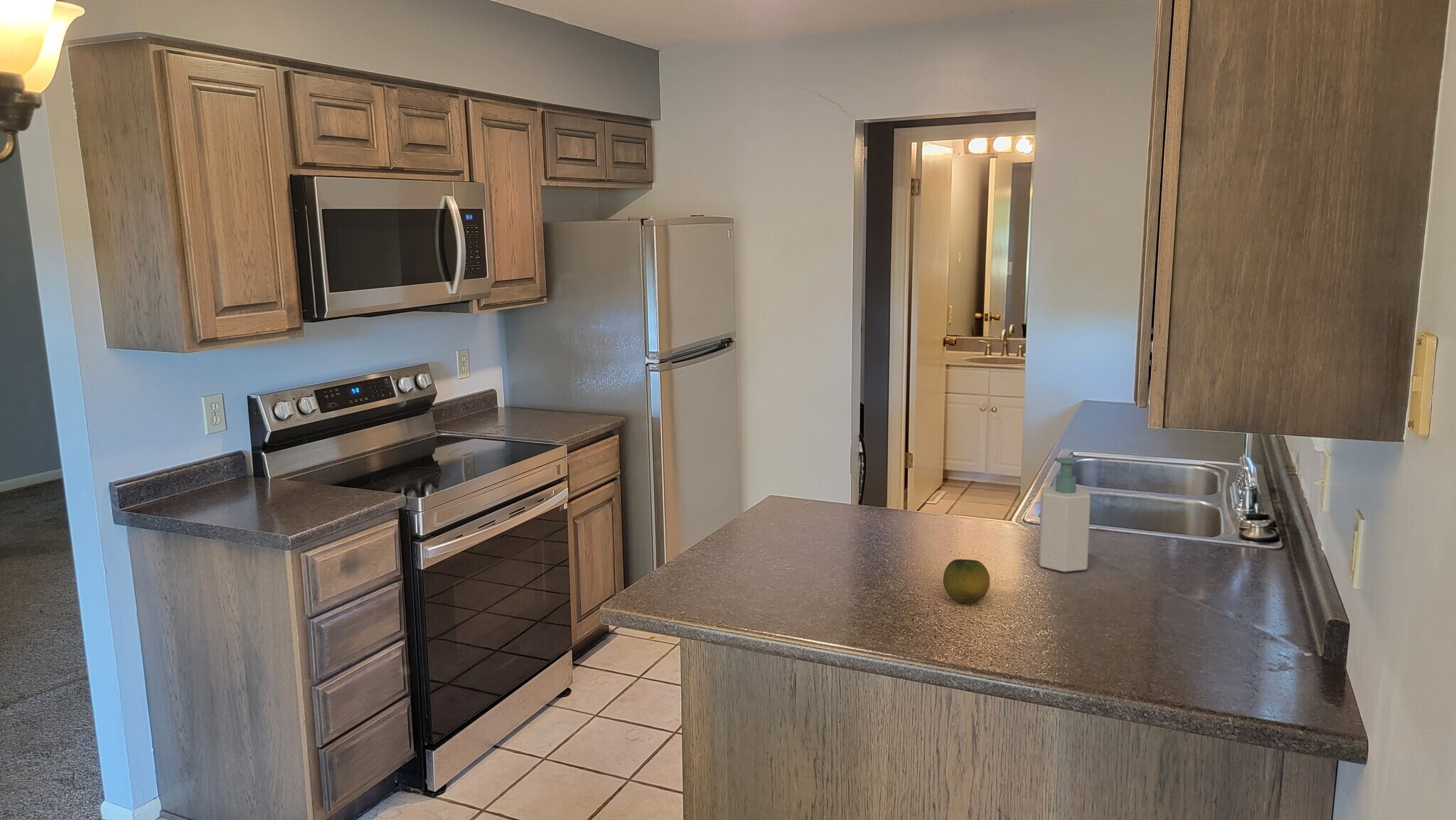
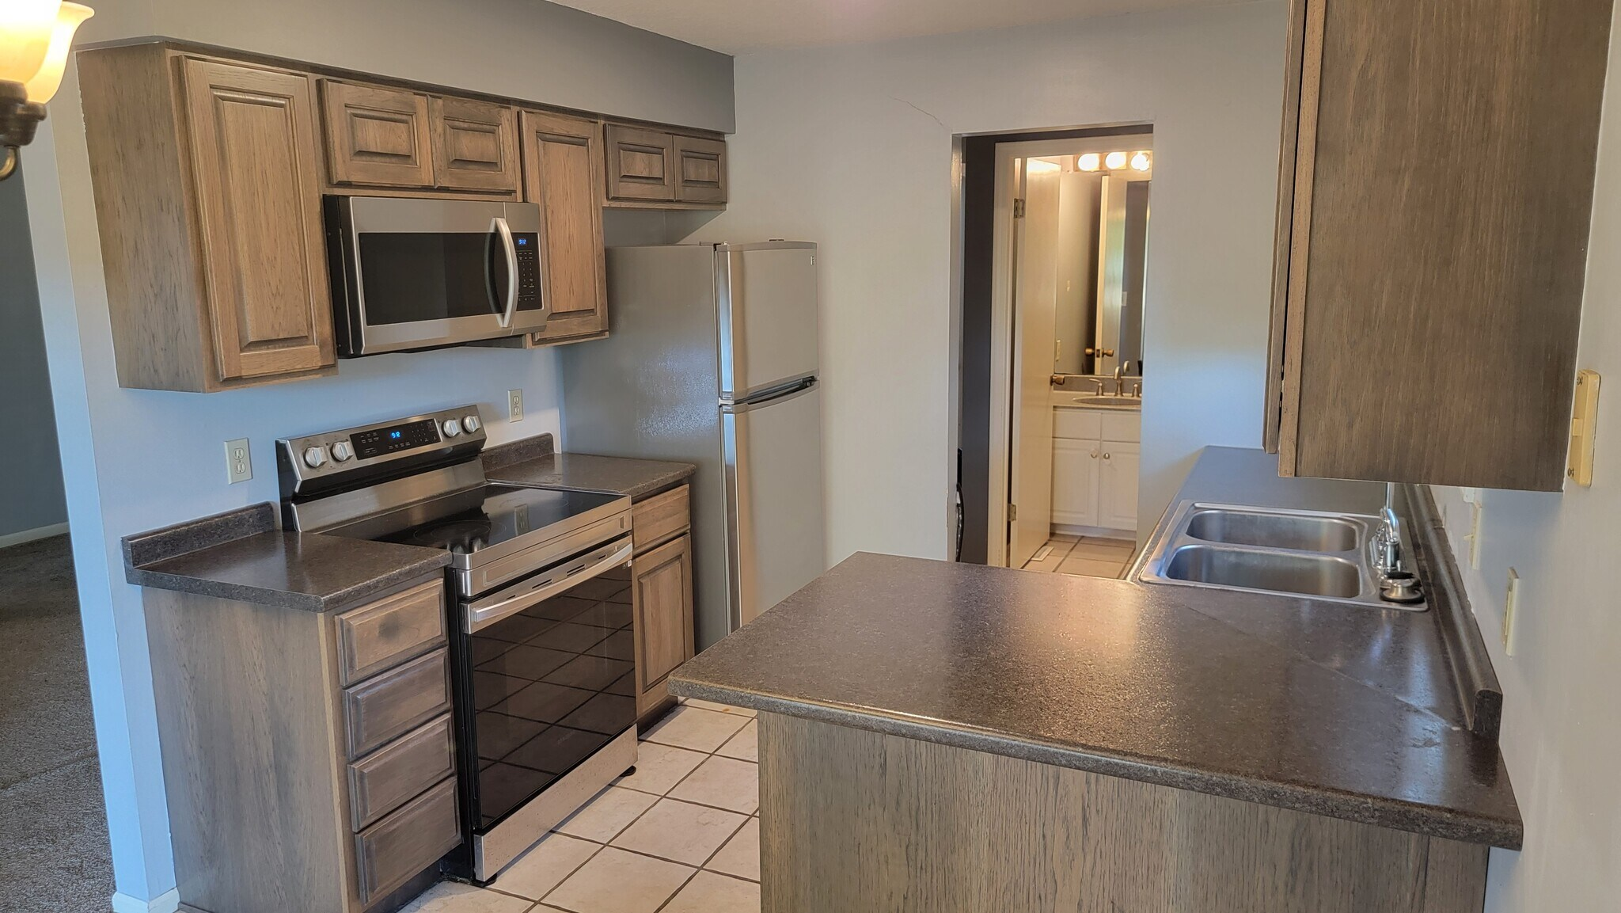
- fruit [943,558,990,604]
- soap bottle [1038,457,1091,573]
